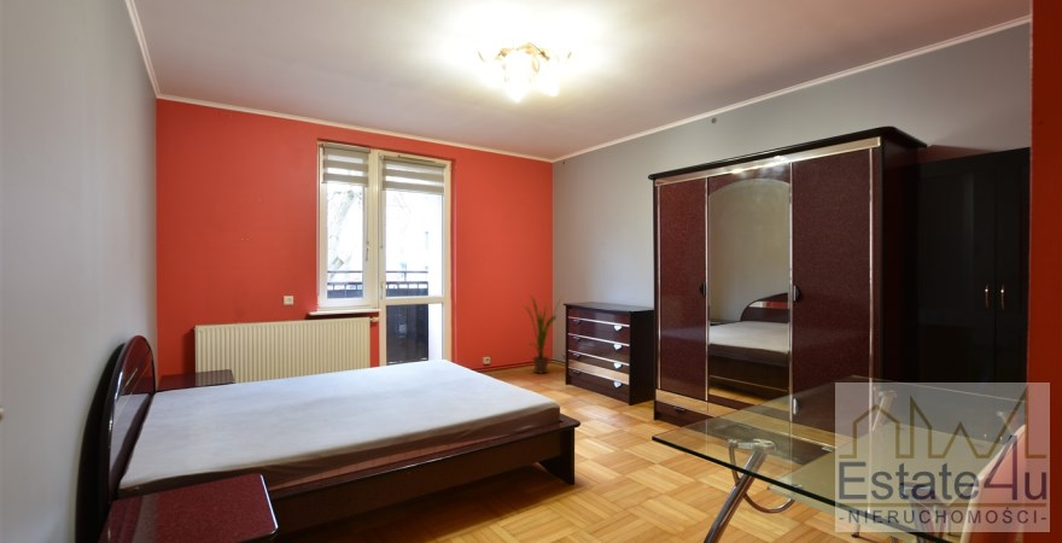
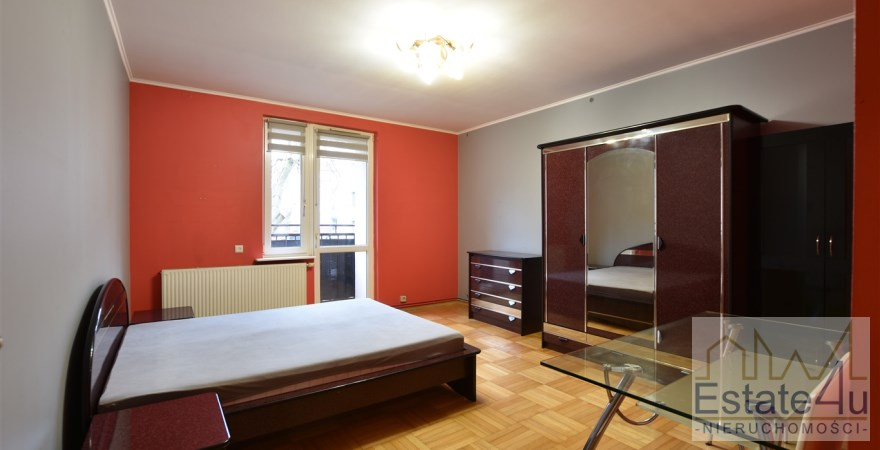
- house plant [519,293,565,374]
